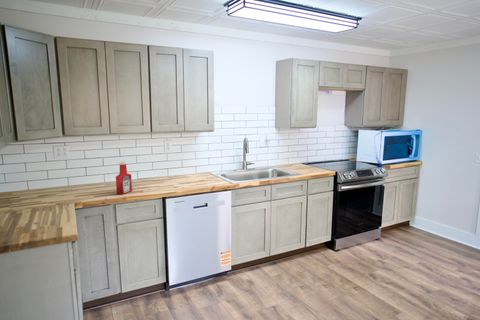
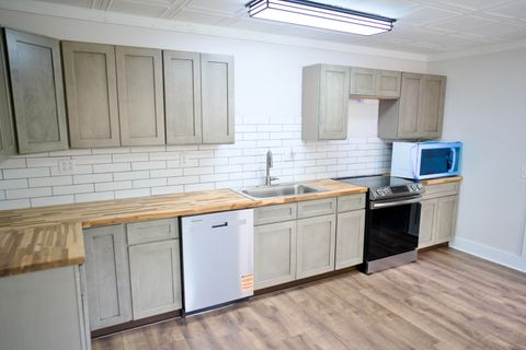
- soap bottle [115,161,133,195]
